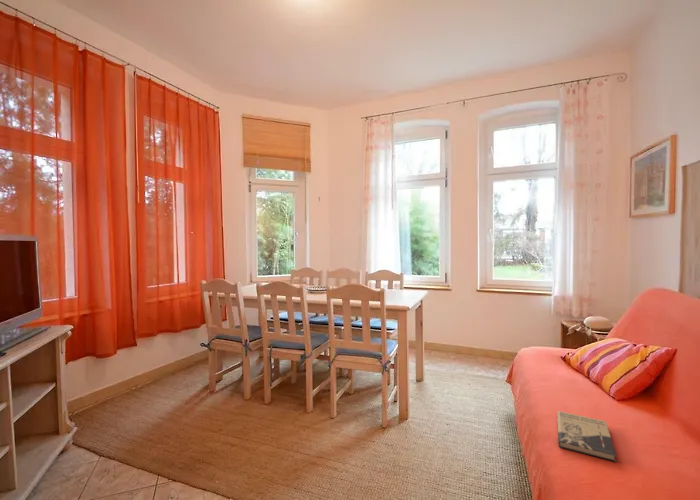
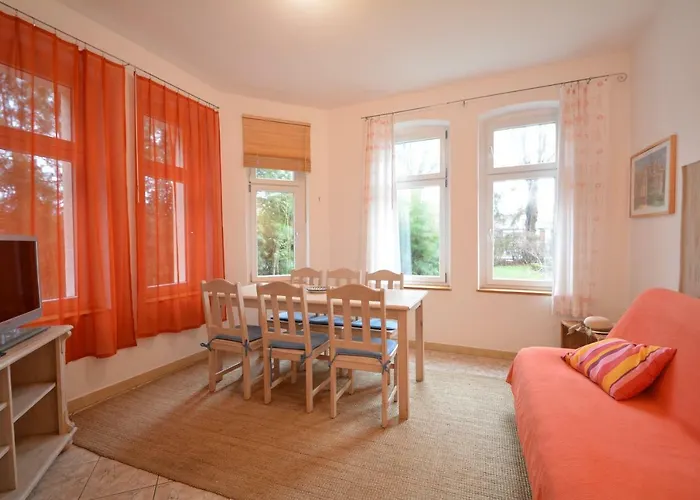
- book [556,410,618,463]
